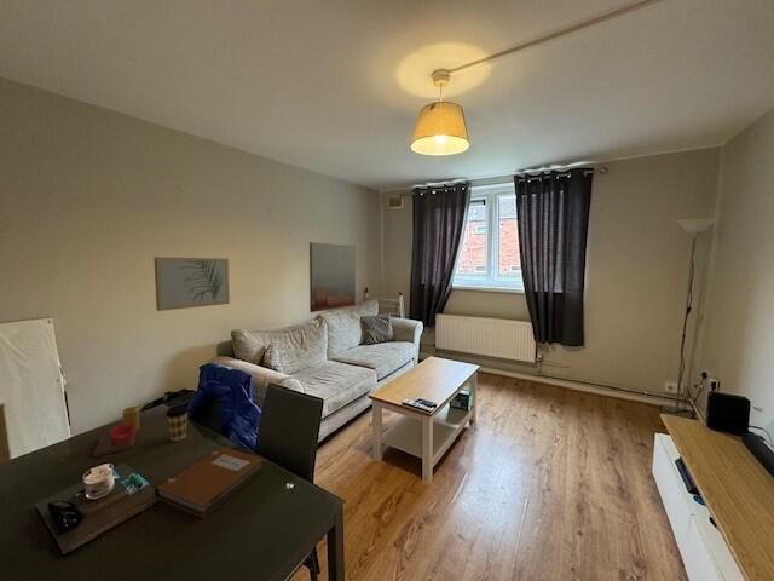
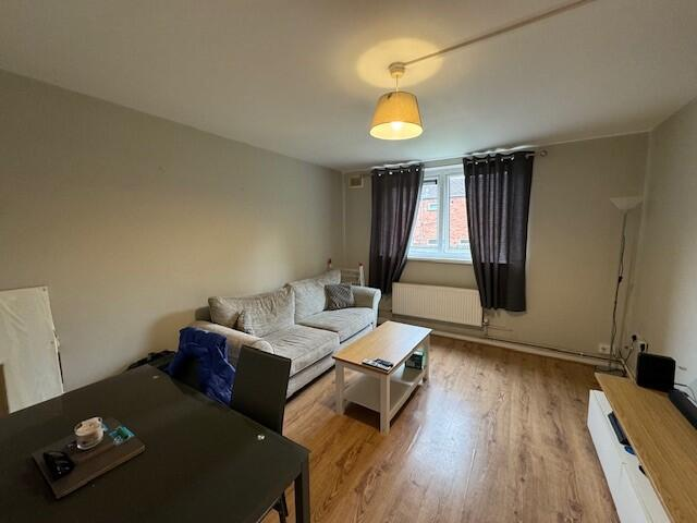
- candle [92,405,140,459]
- wall art [152,255,231,312]
- notebook [154,445,266,519]
- coffee cup [164,404,190,442]
- wall art [308,241,357,313]
